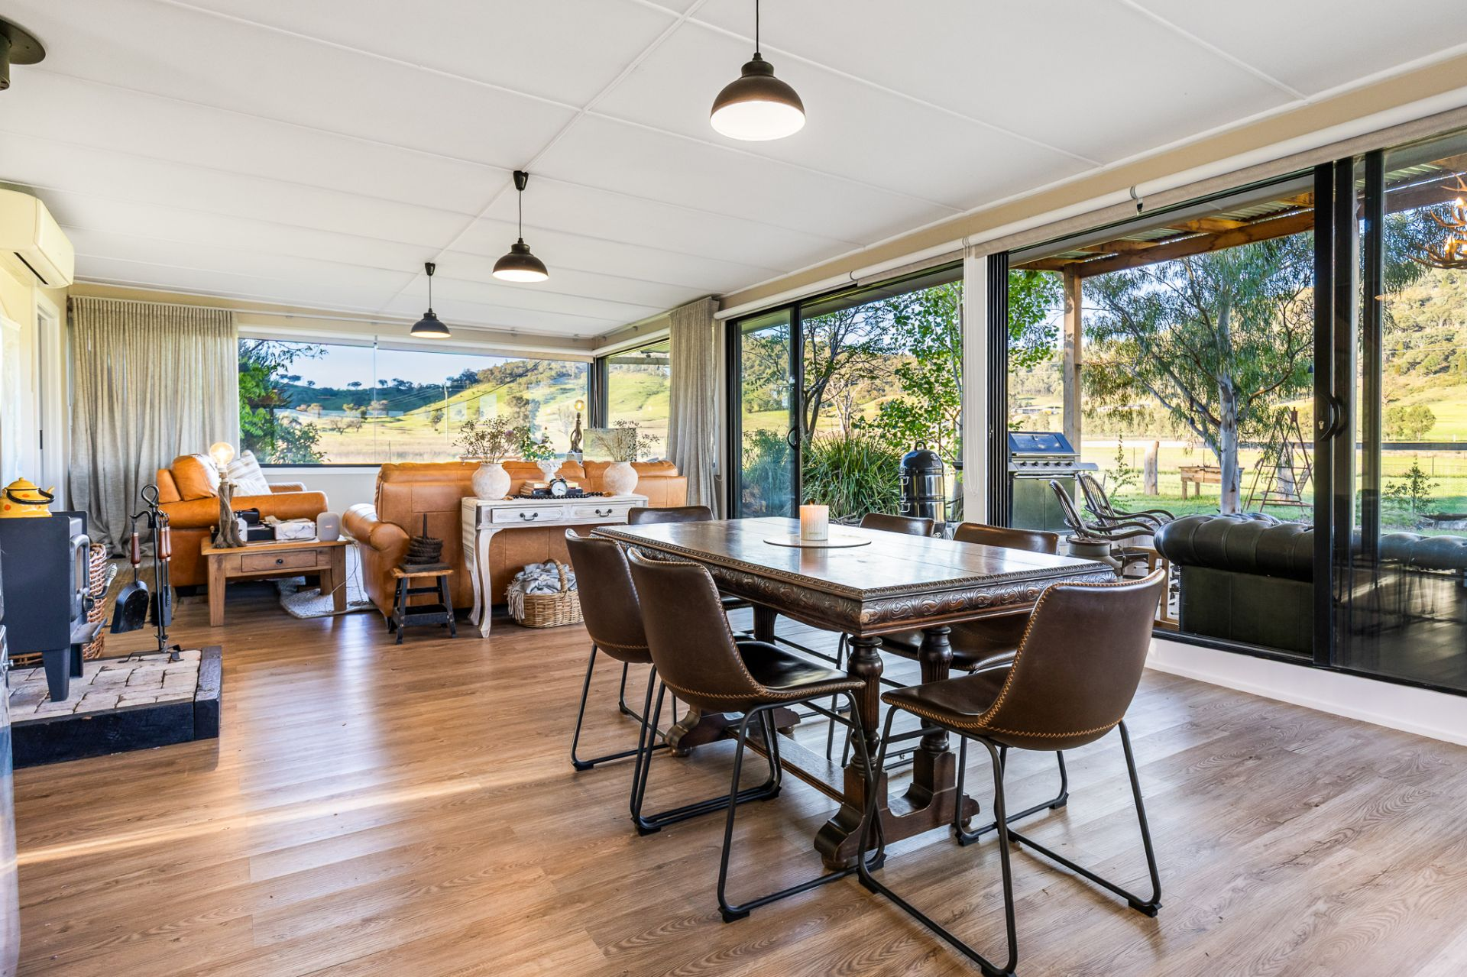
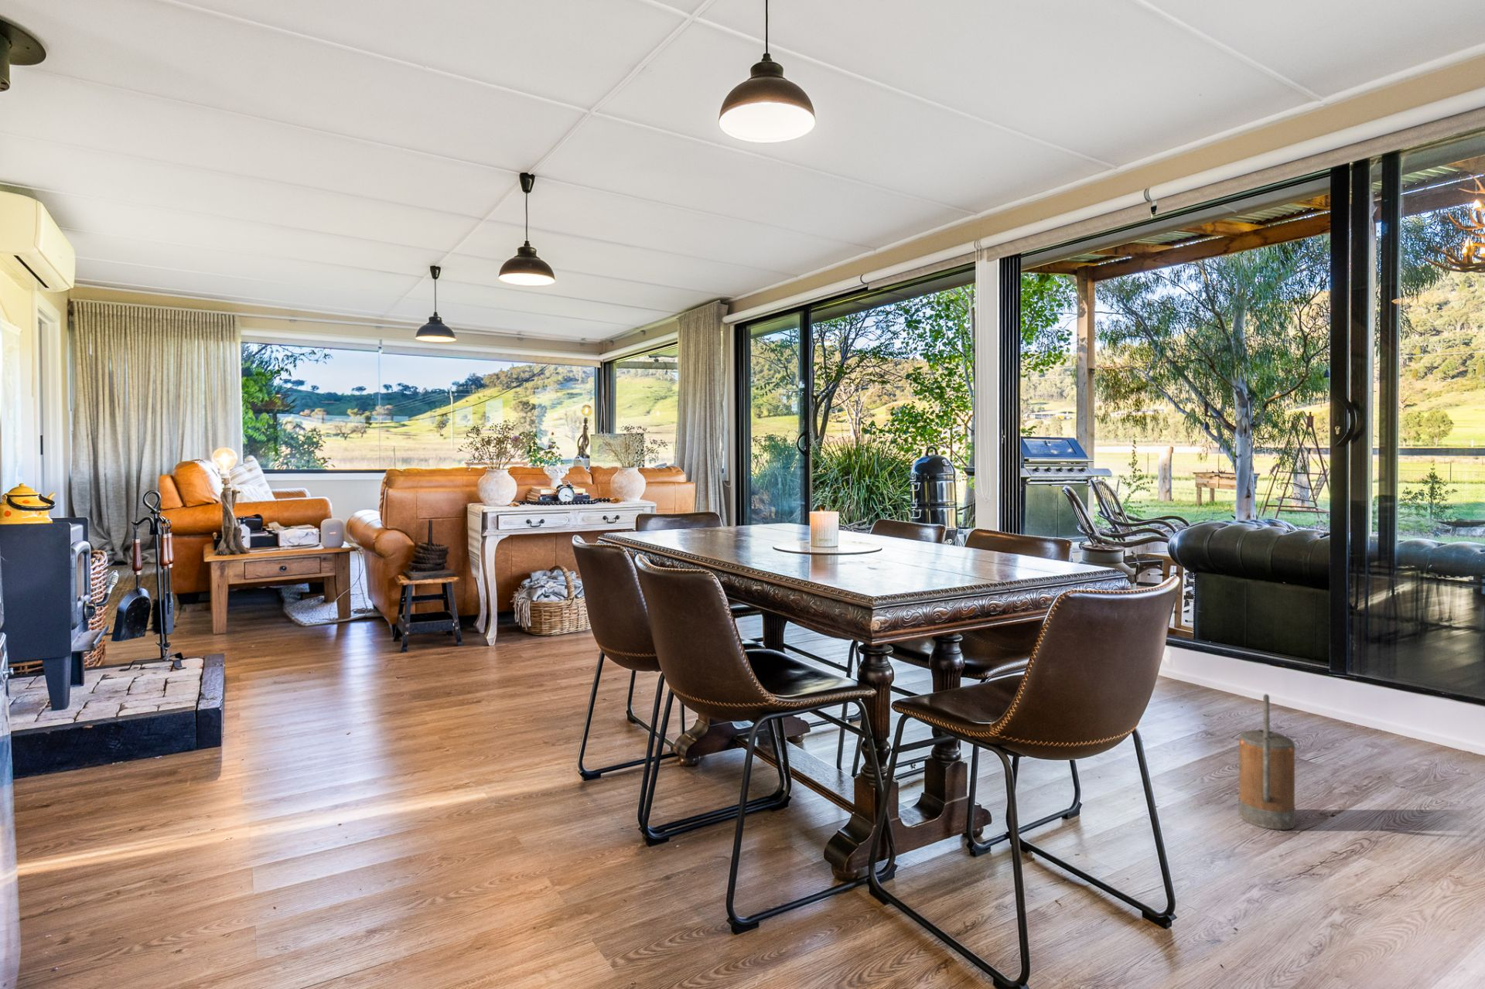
+ watering can [1238,693,1296,830]
